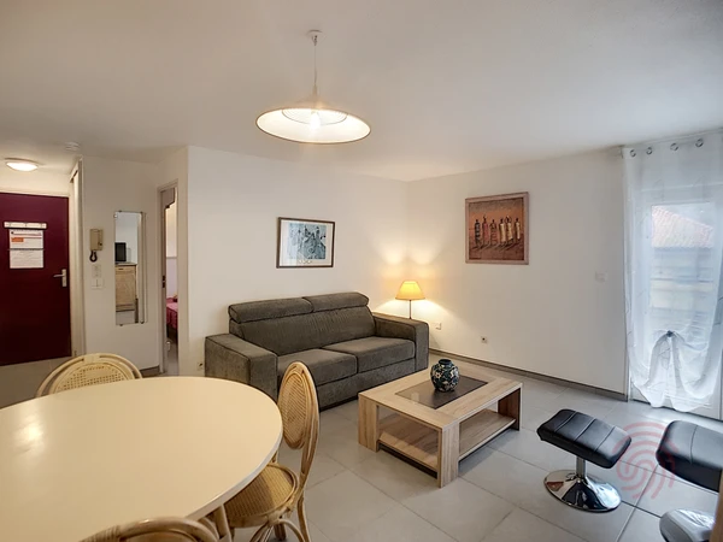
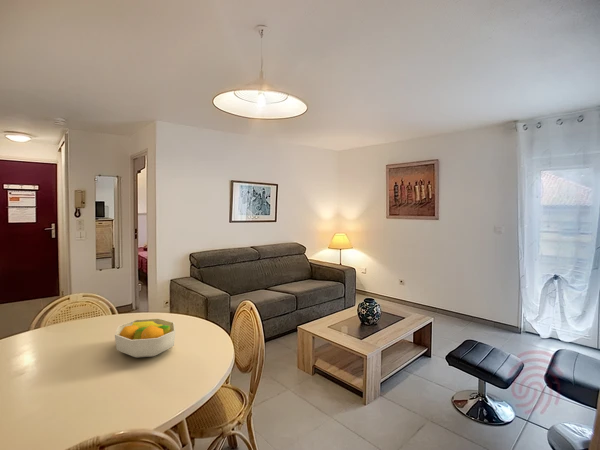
+ fruit bowl [114,317,177,359]
